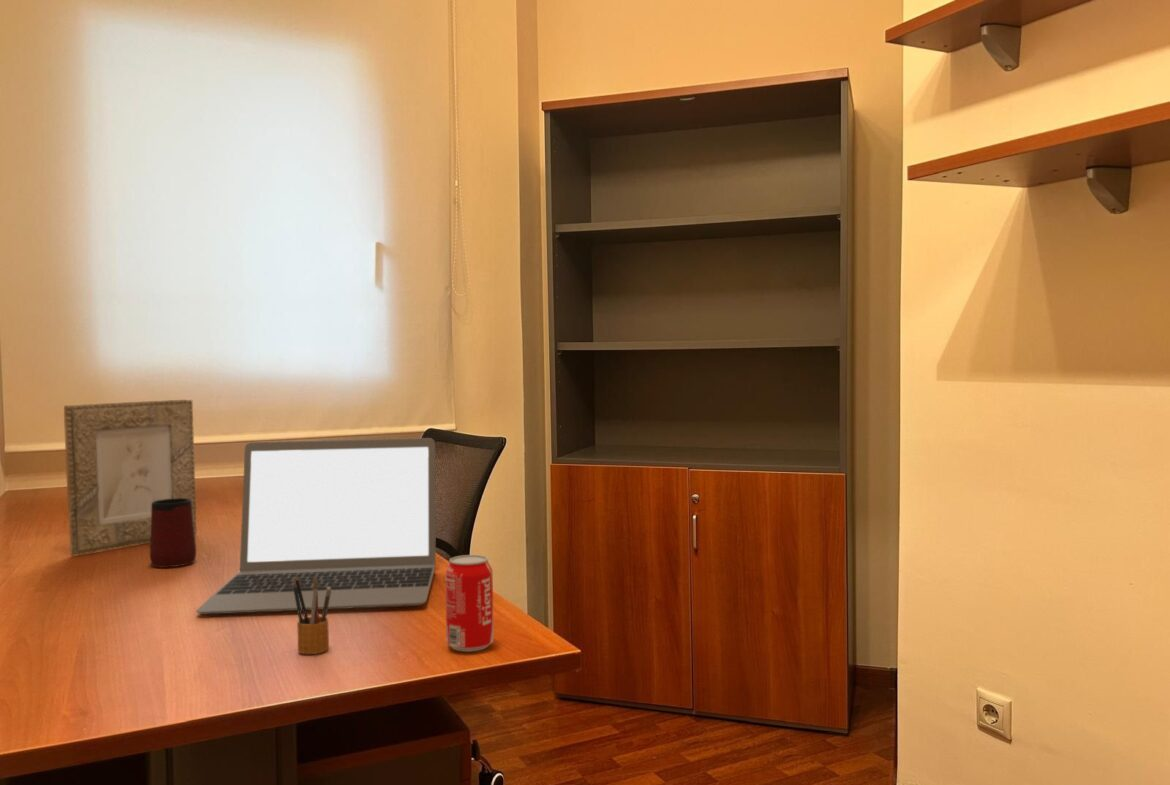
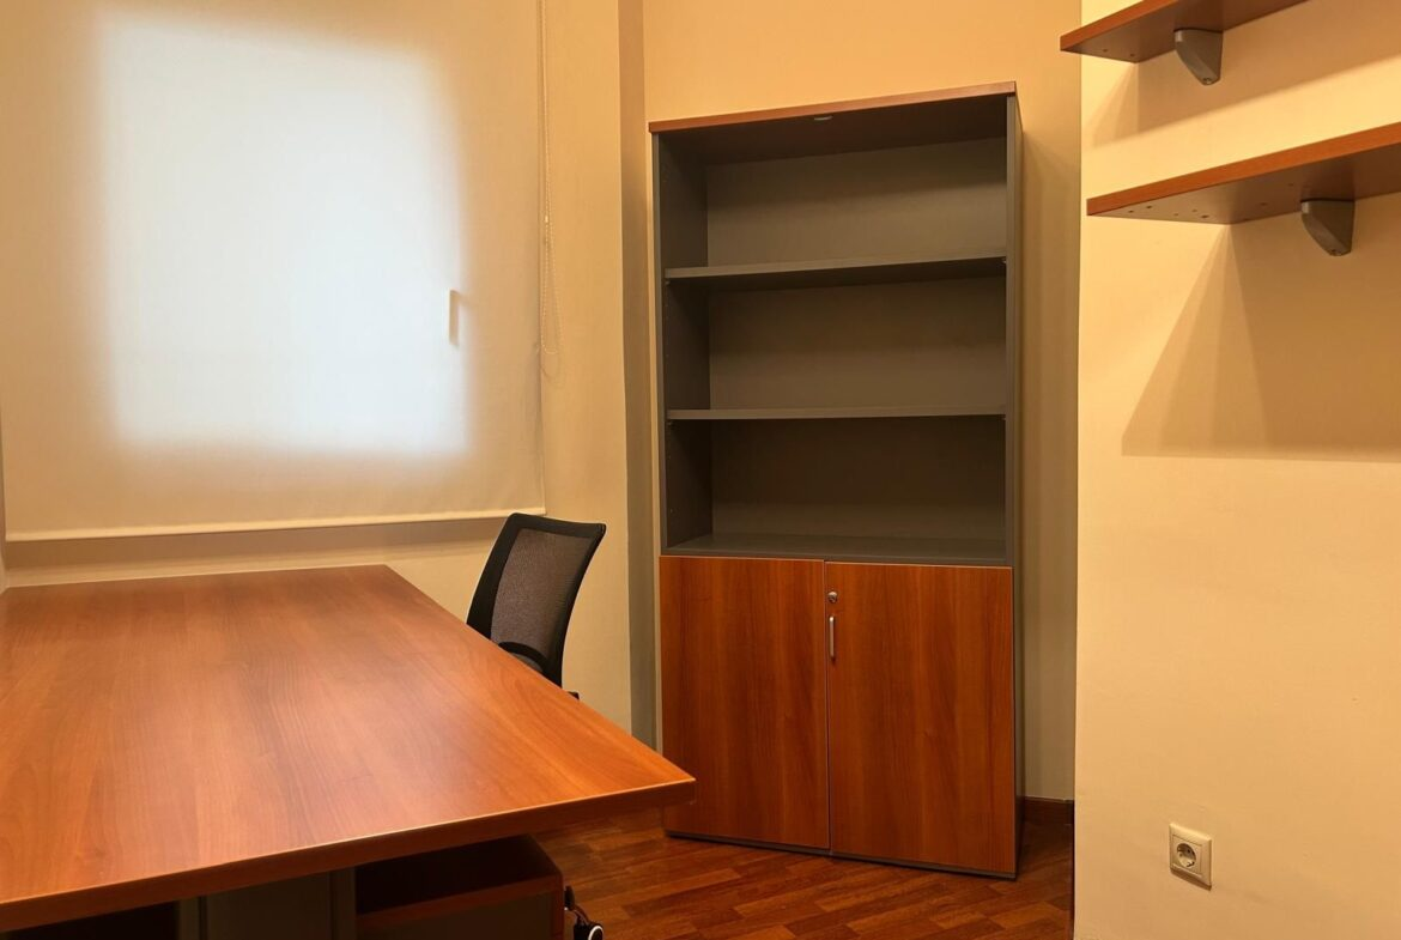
- laptop [195,437,437,616]
- mug [149,498,197,568]
- beverage can [445,554,495,653]
- picture frame [63,399,198,557]
- pencil box [293,575,331,655]
